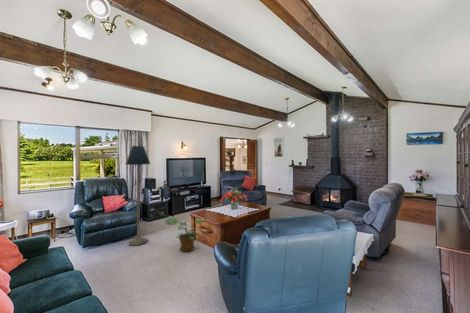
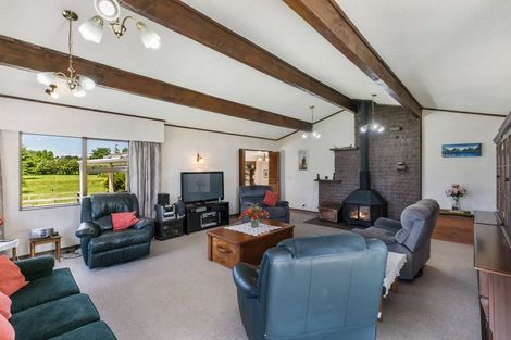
- potted plant [163,217,205,253]
- floor lamp [124,145,151,246]
